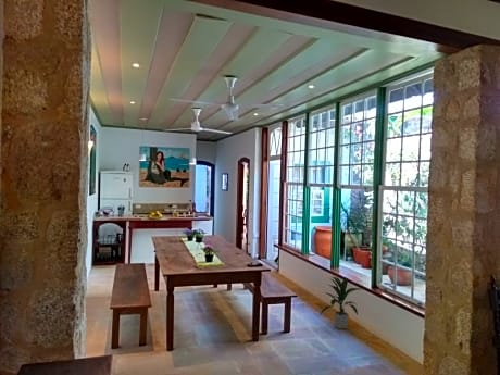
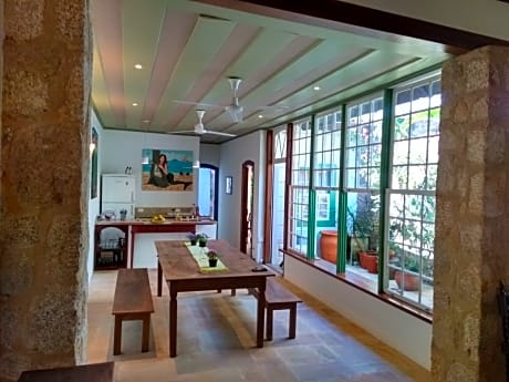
- indoor plant [318,276,362,329]
